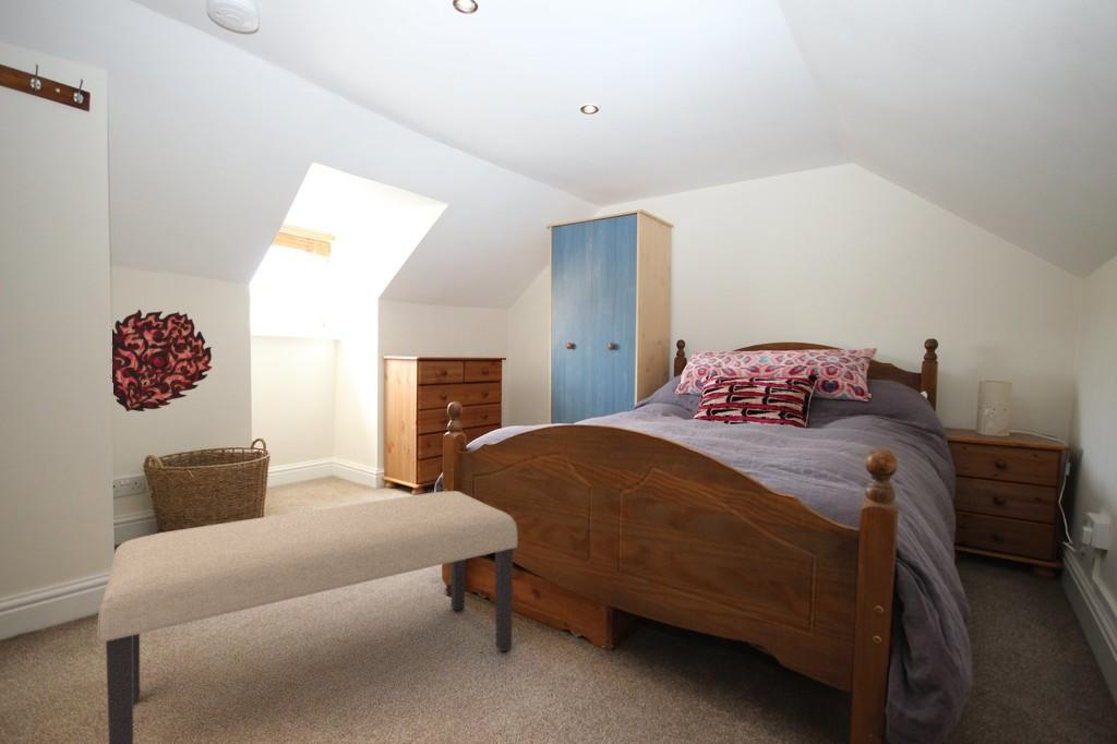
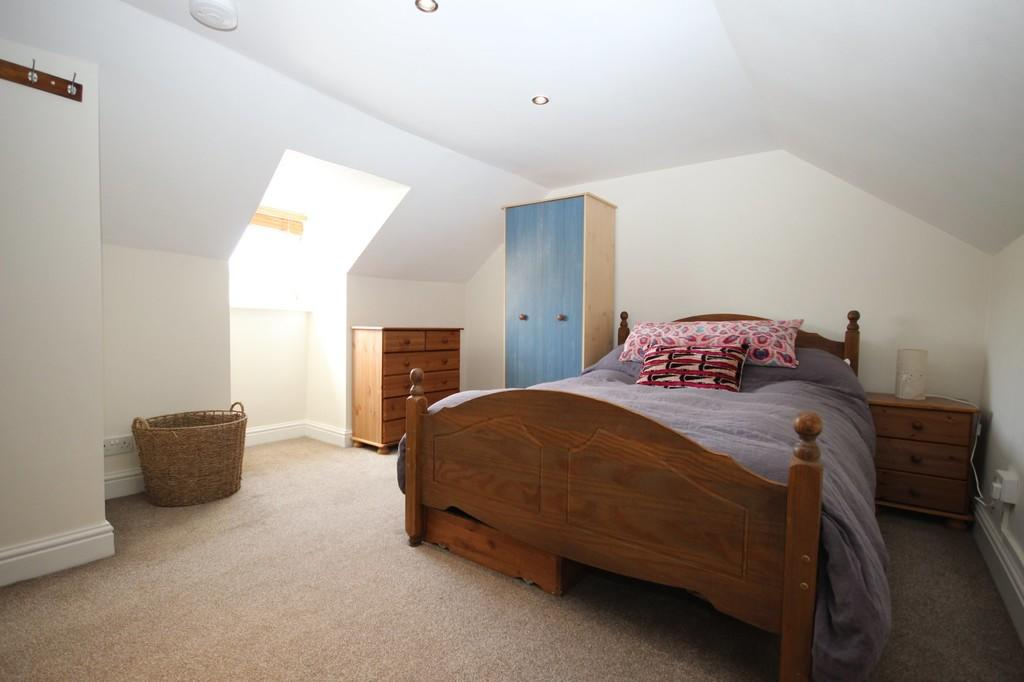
- bench [97,490,519,744]
- wall ornament [111,309,213,412]
